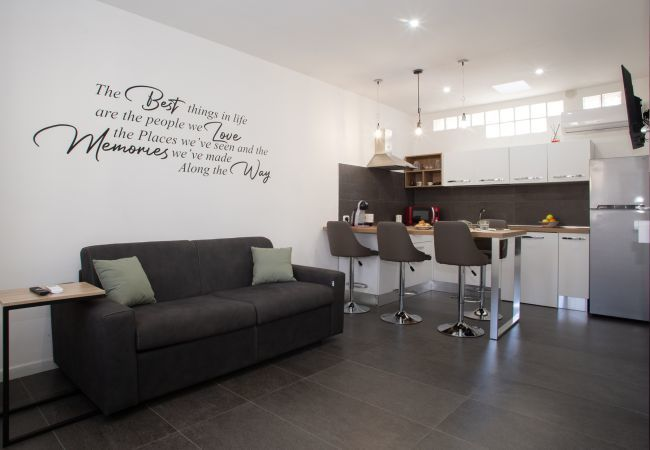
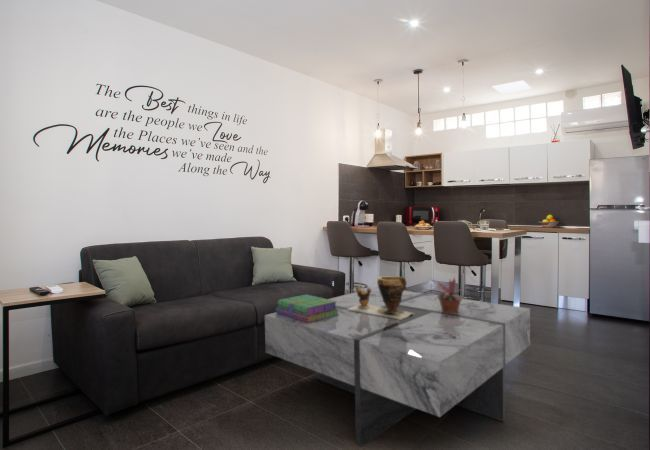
+ stack of books [275,293,339,323]
+ clay pot [349,275,414,319]
+ coffee table [264,286,531,448]
+ potted plant [433,276,468,312]
